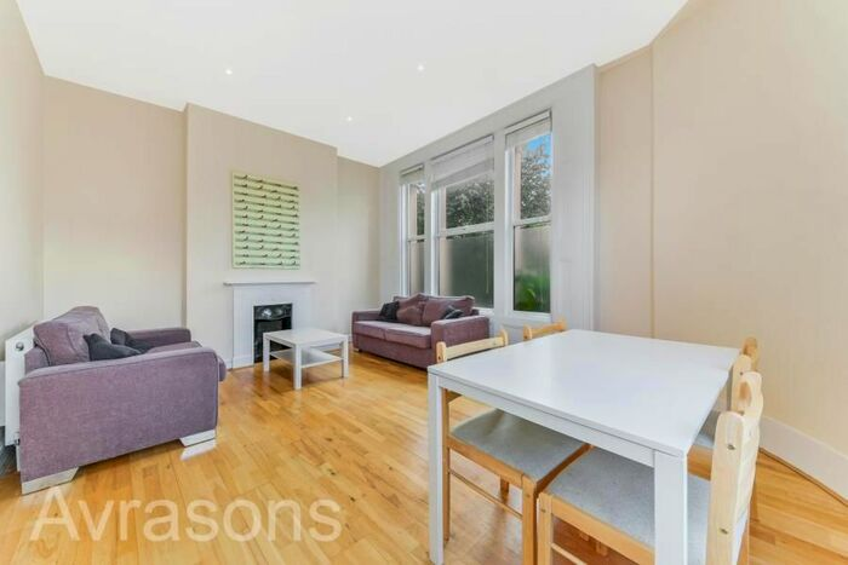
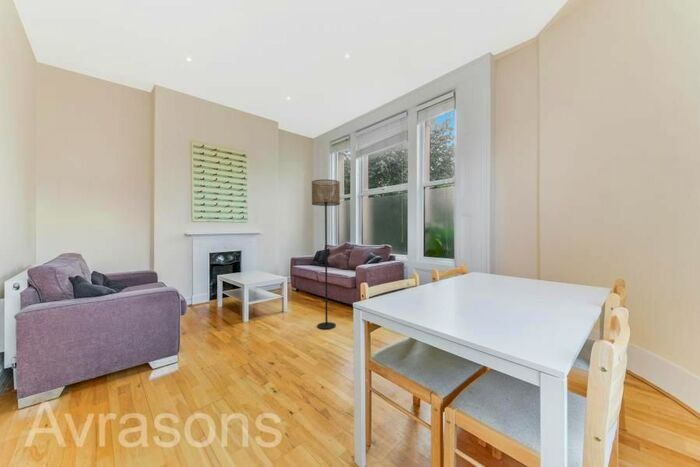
+ floor lamp [311,179,341,330]
